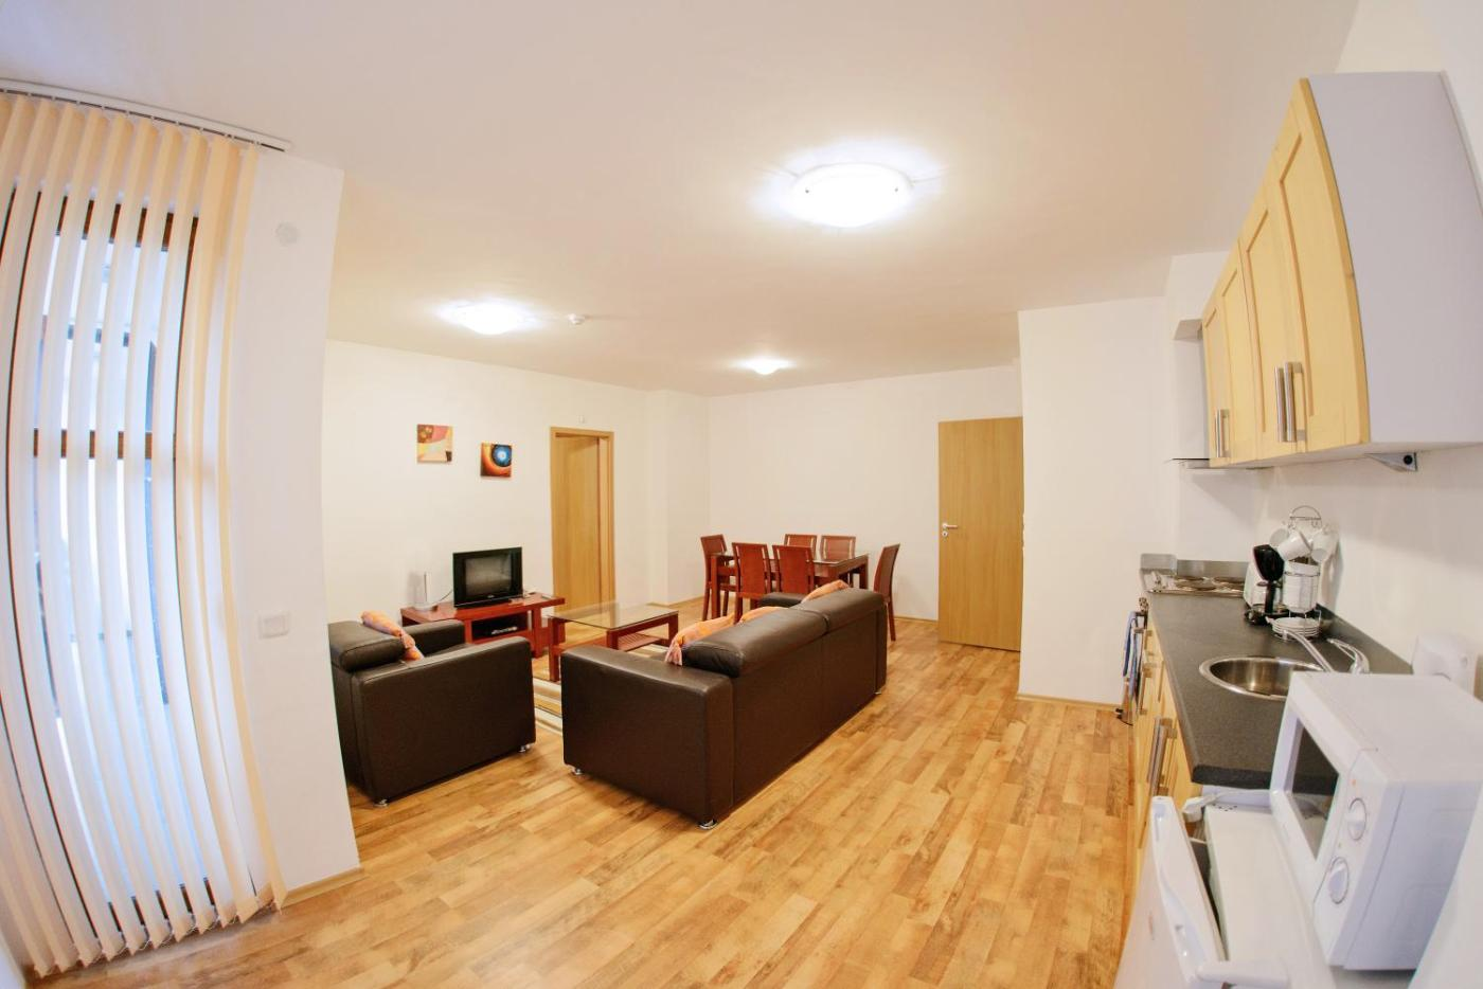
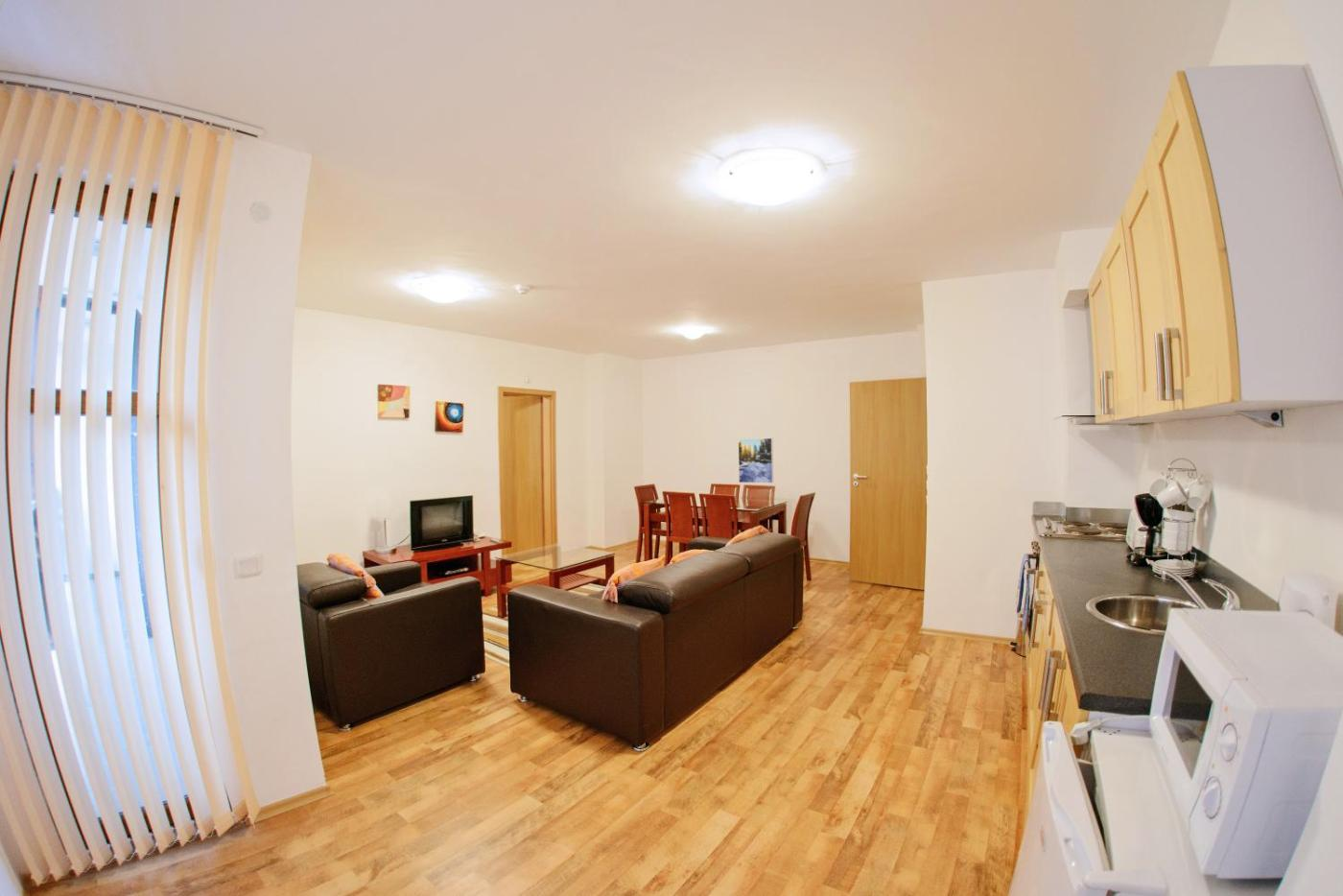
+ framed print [737,437,774,484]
